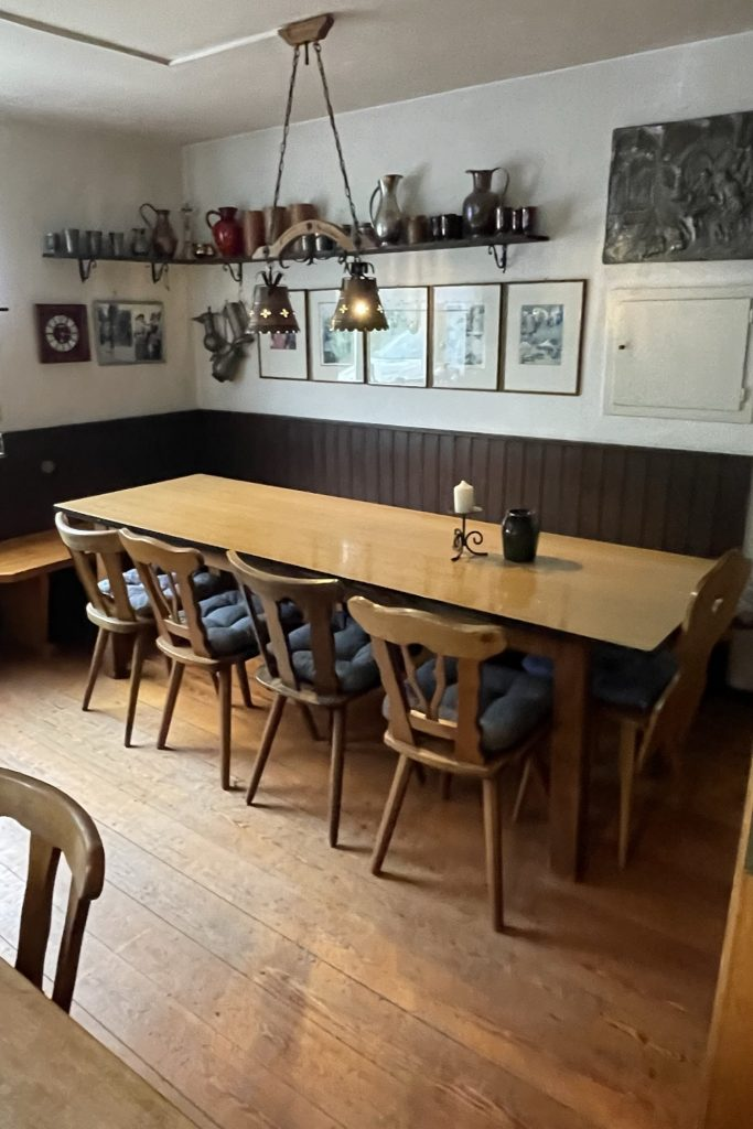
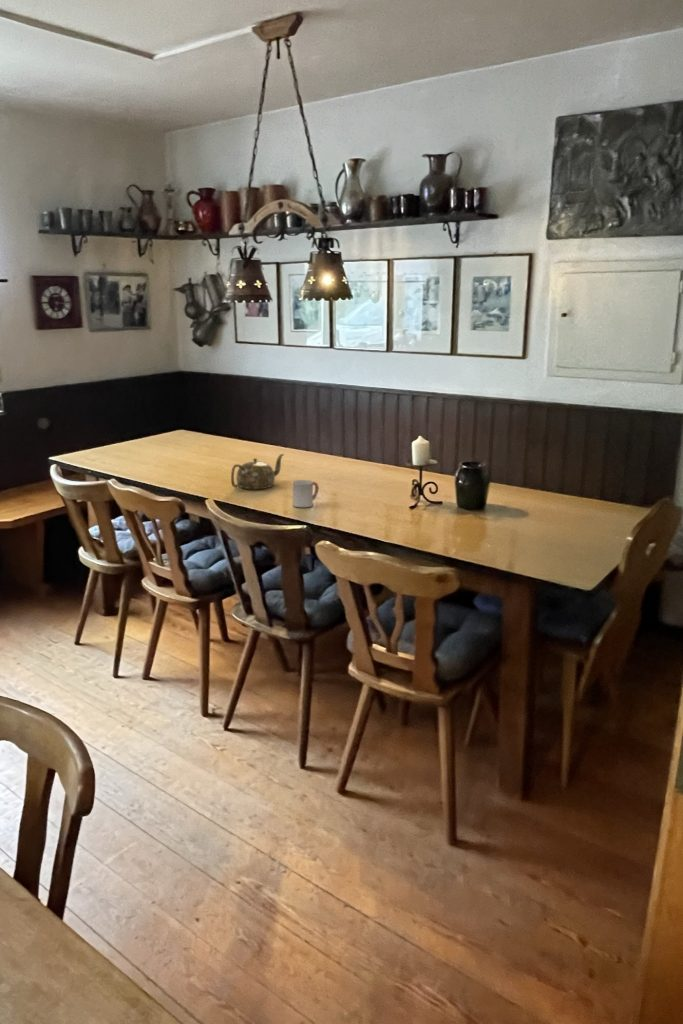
+ cup [292,479,320,508]
+ teapot [230,453,285,490]
